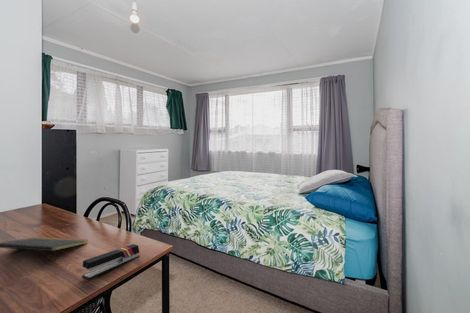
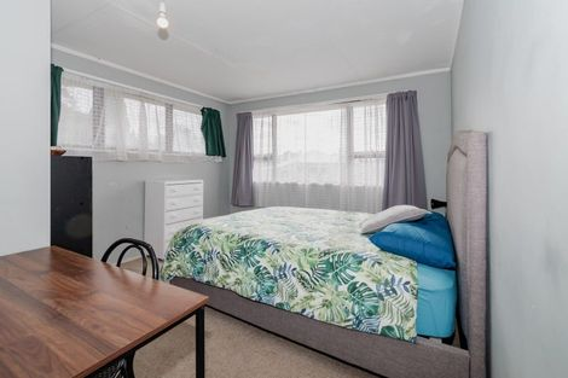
- stapler [81,243,140,281]
- notepad [0,236,88,262]
